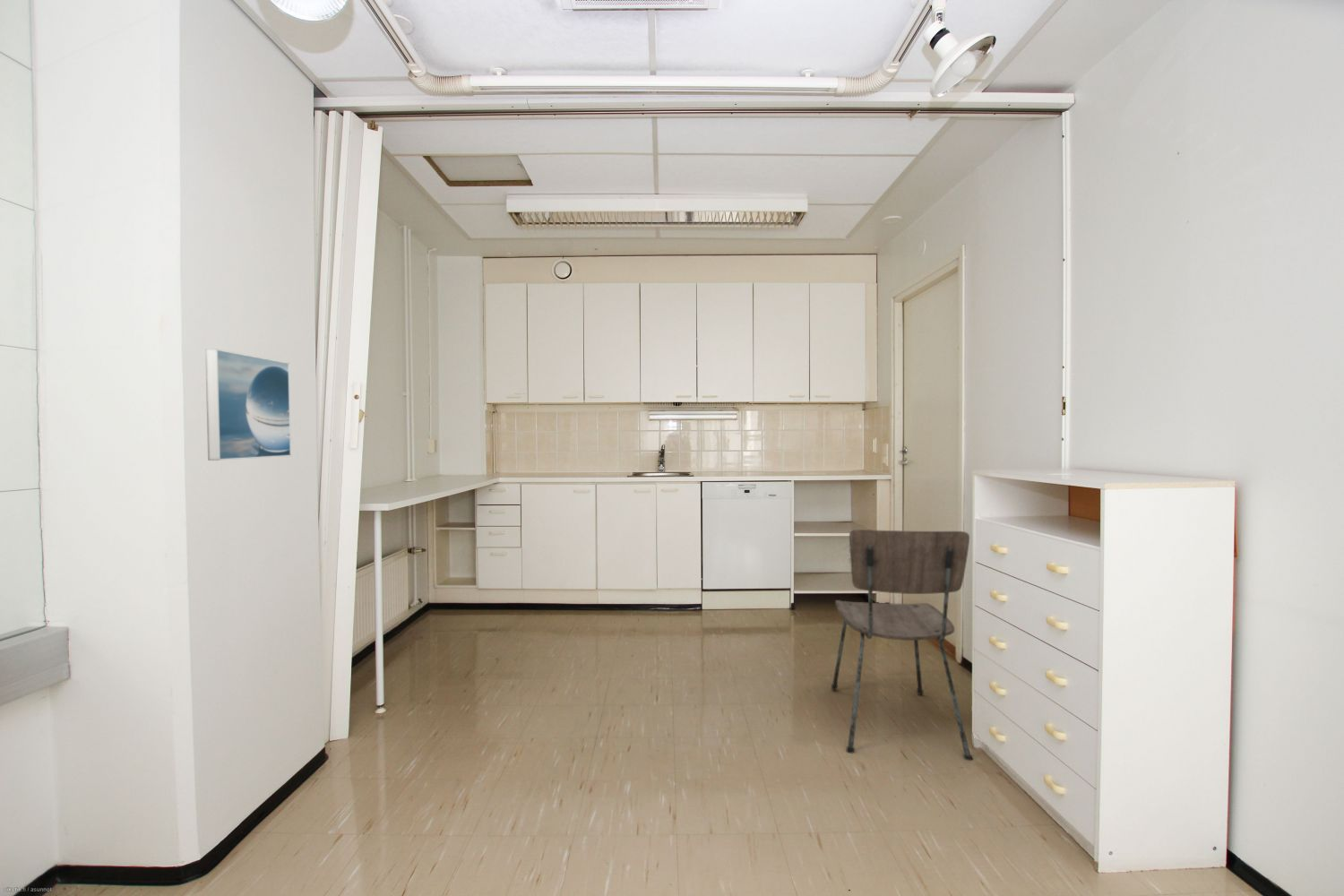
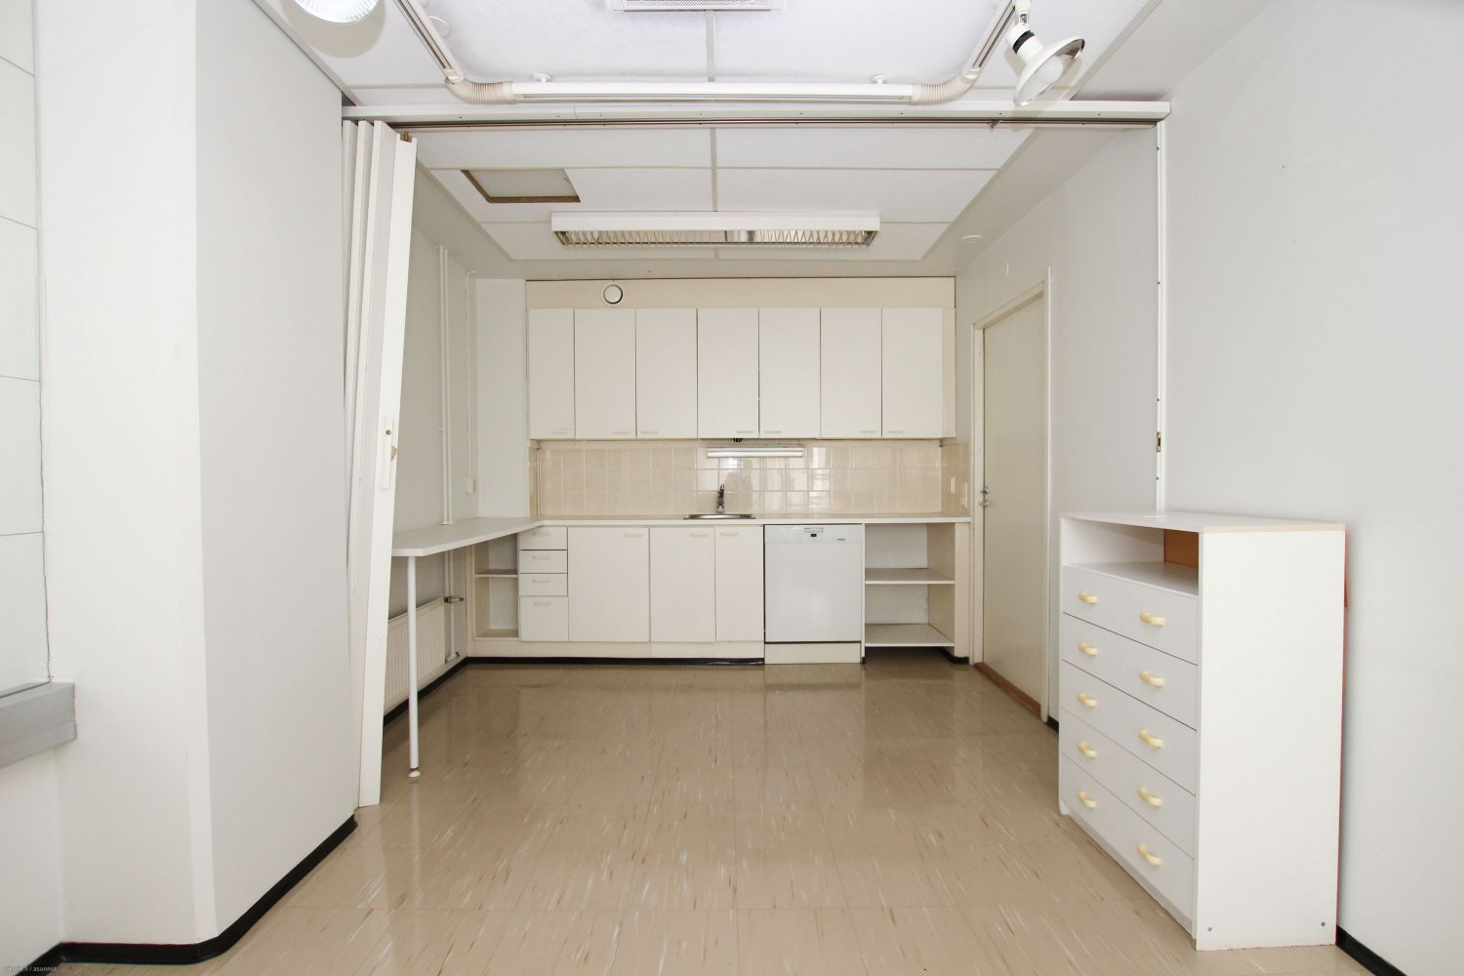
- dining chair [831,529,974,762]
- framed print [204,348,292,461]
